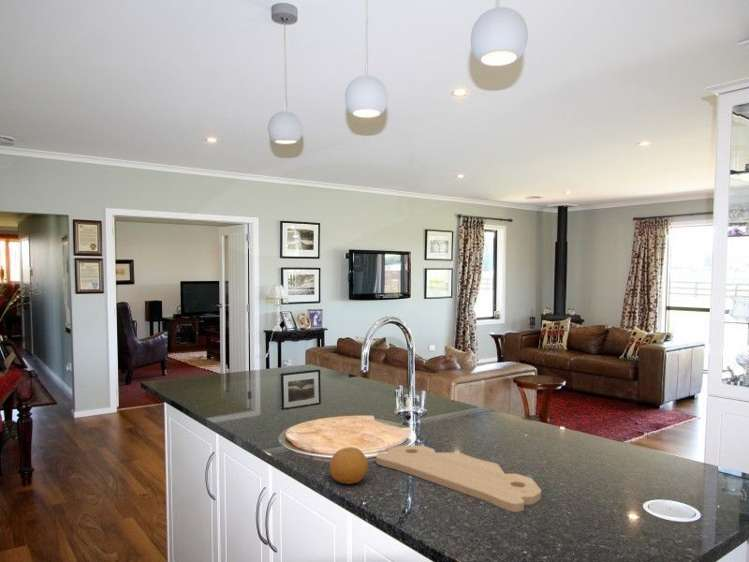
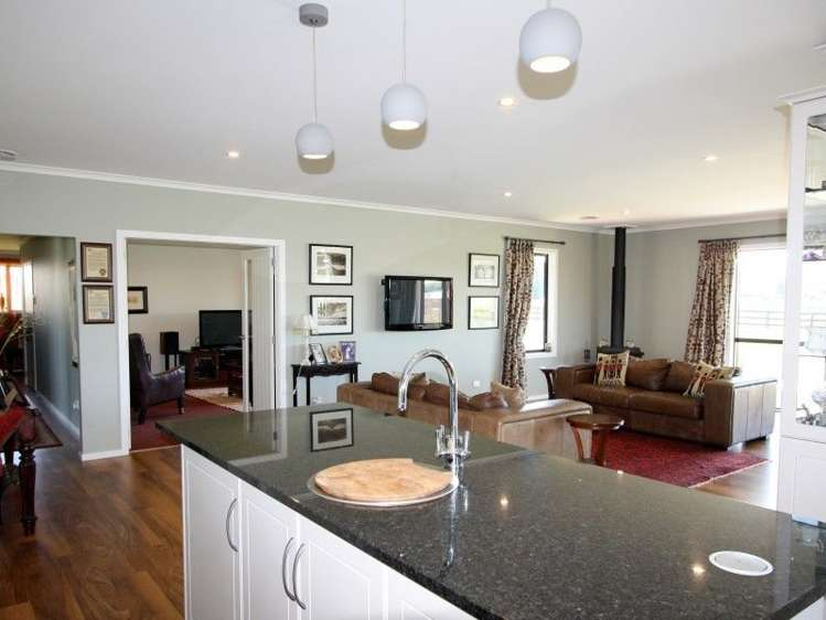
- fruit [329,446,369,485]
- cutting board [375,445,542,513]
